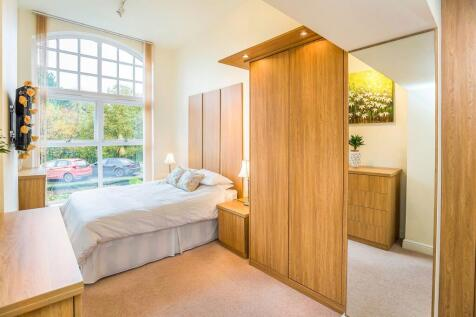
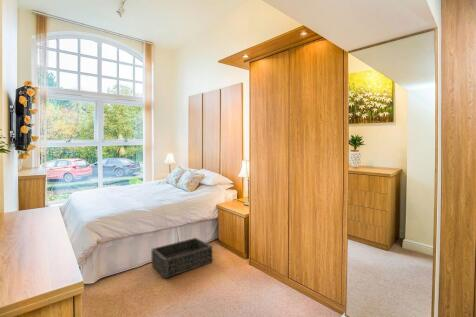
+ basket [151,237,213,279]
